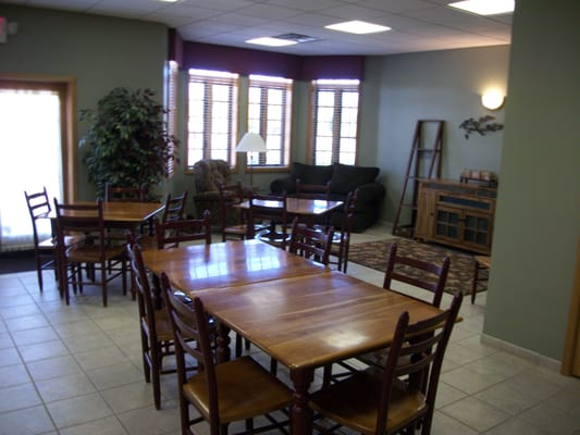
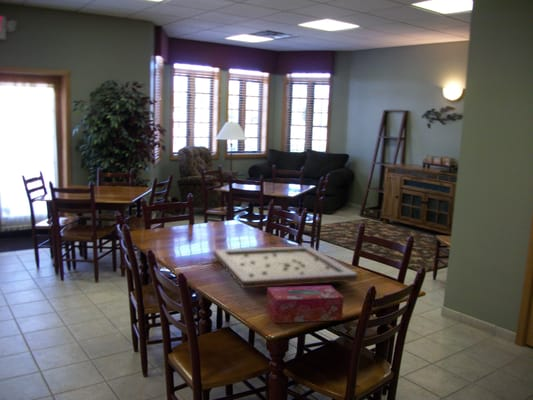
+ gameboard [213,245,359,290]
+ tissue box [265,284,345,324]
